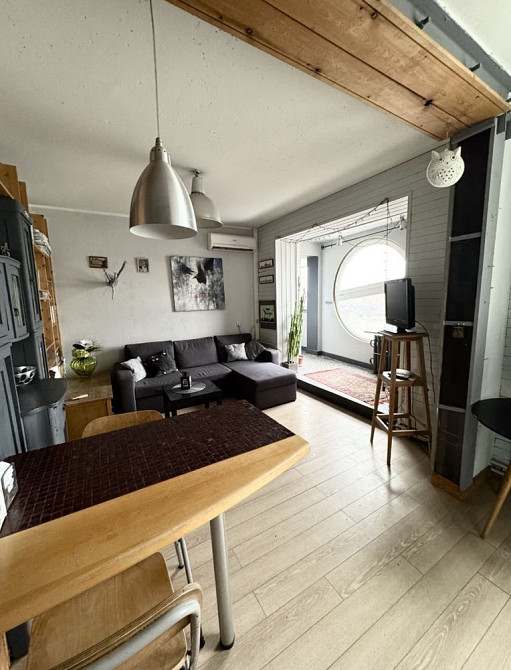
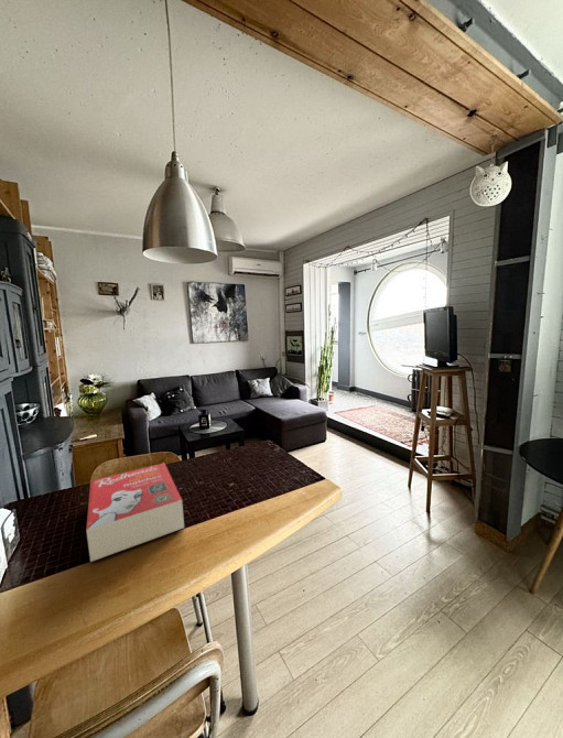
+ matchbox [85,462,185,563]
